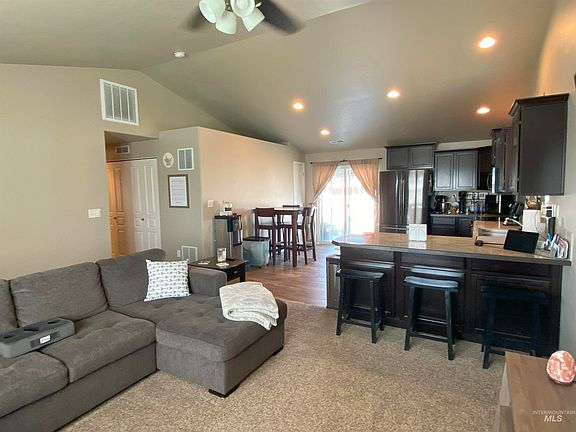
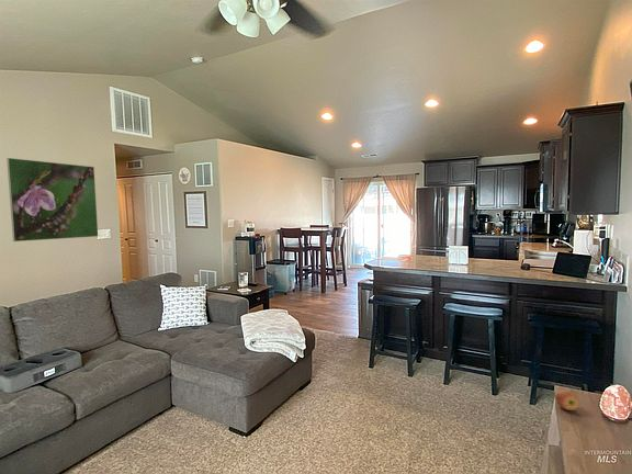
+ apple [554,390,580,411]
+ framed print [5,157,99,242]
